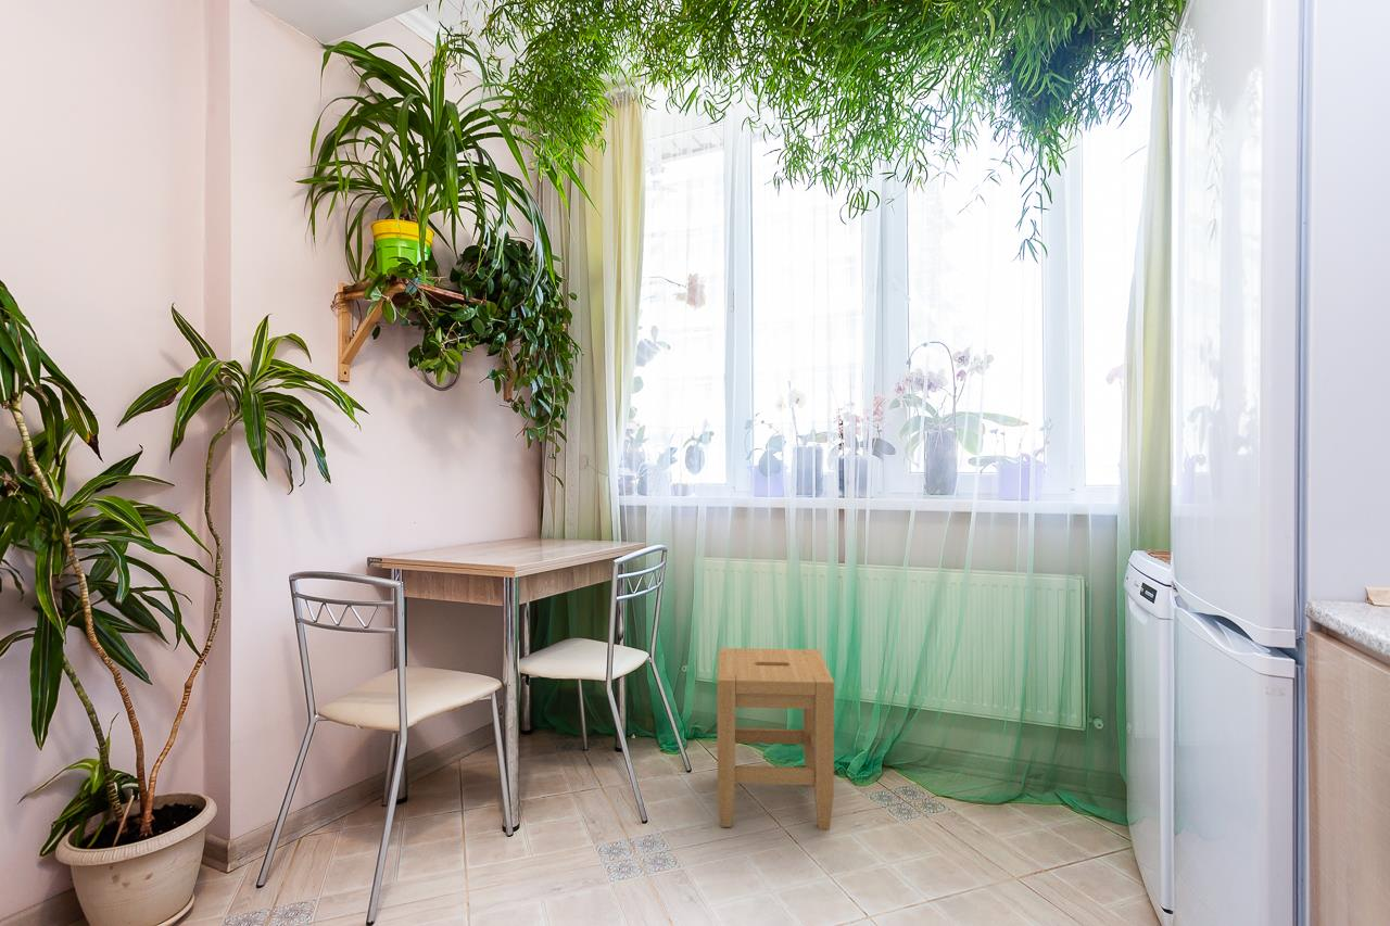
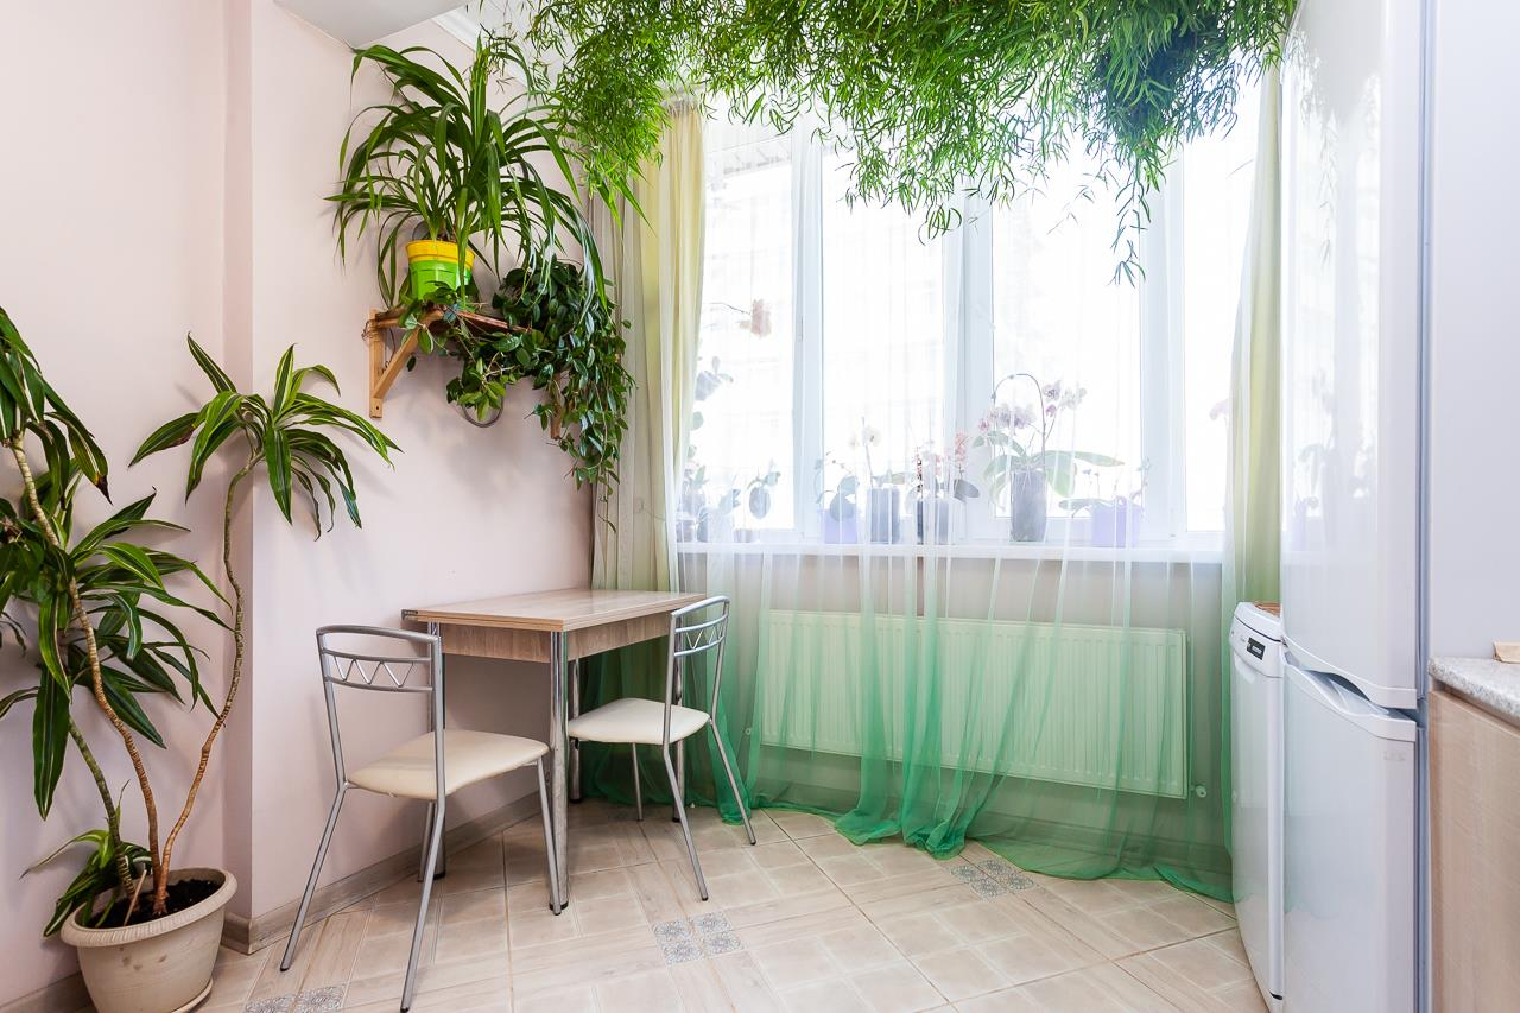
- stool [716,647,835,830]
